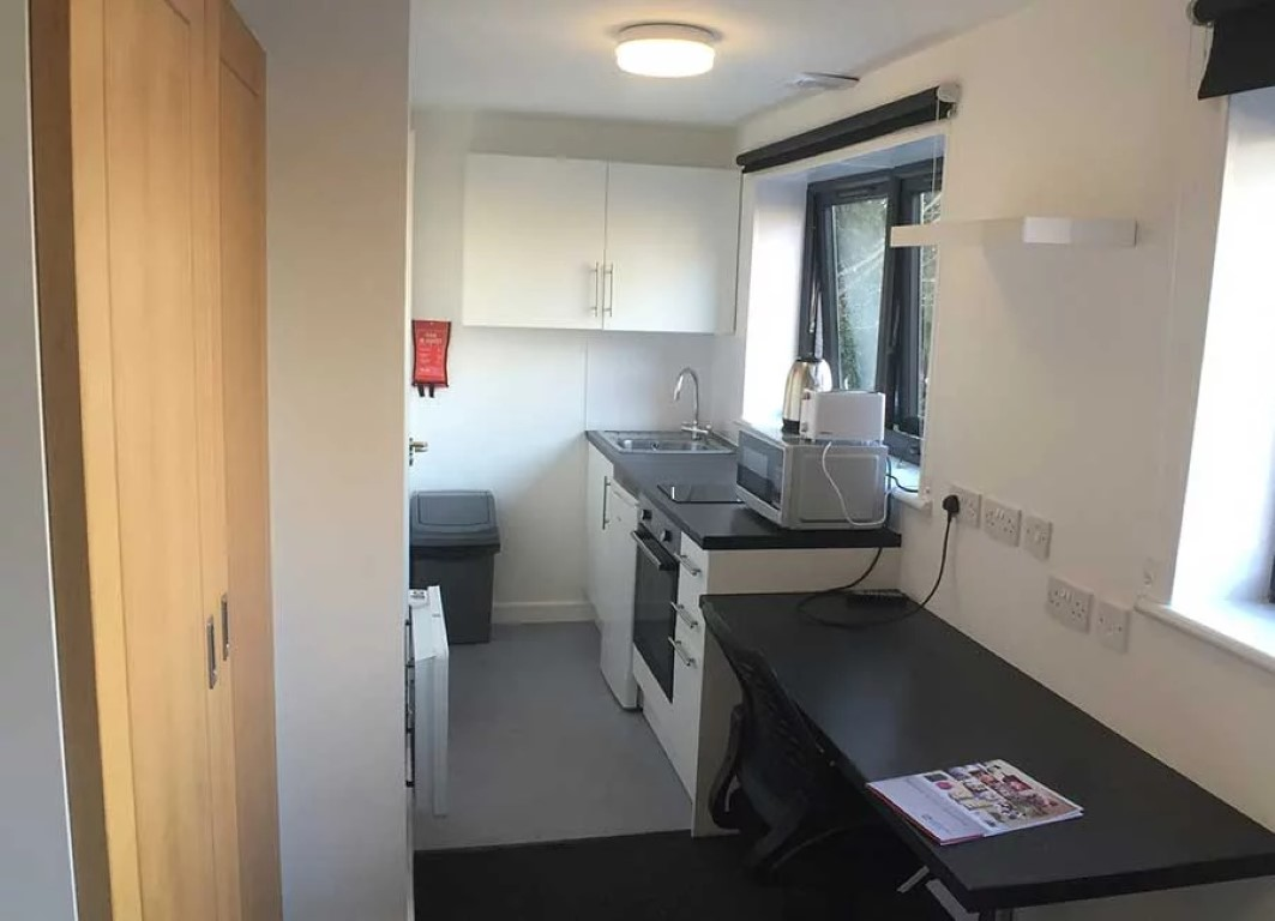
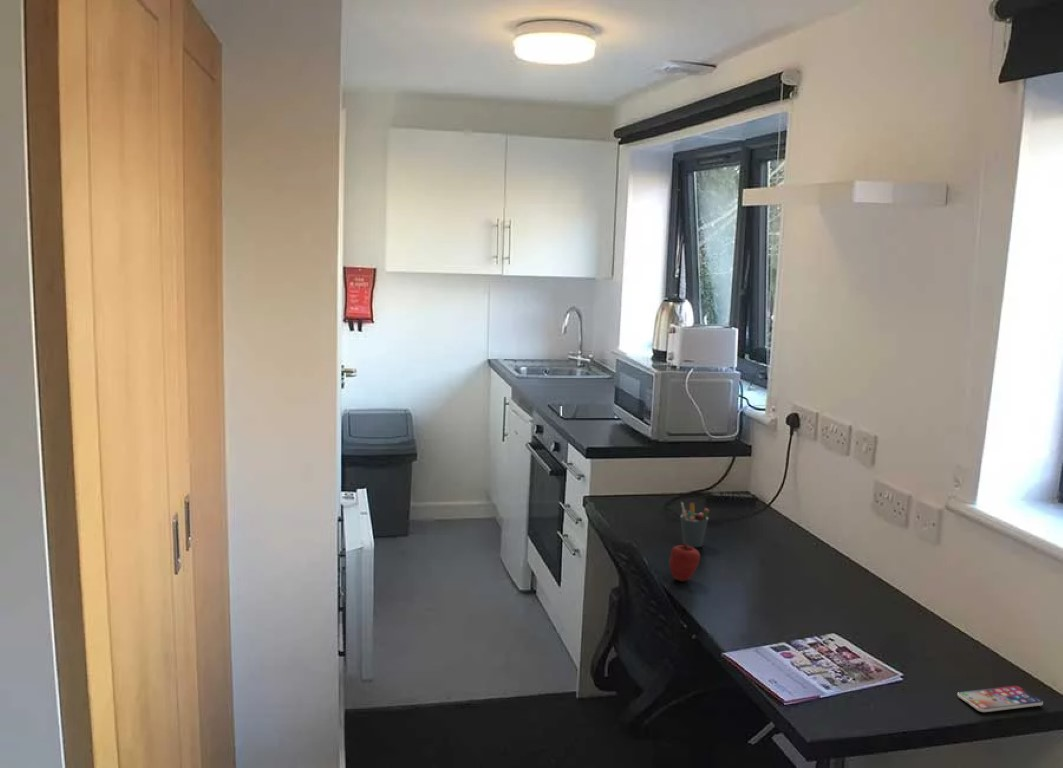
+ pen holder [680,501,710,548]
+ smartphone [956,685,1044,713]
+ apple [669,542,701,582]
